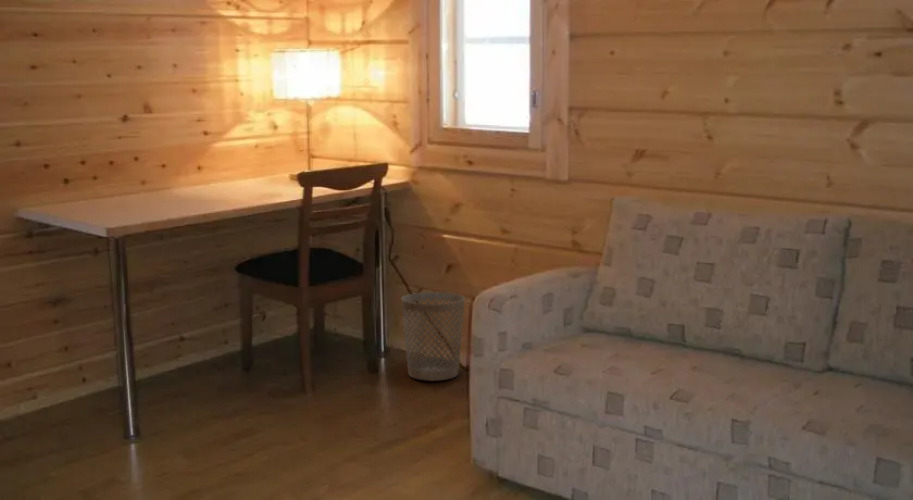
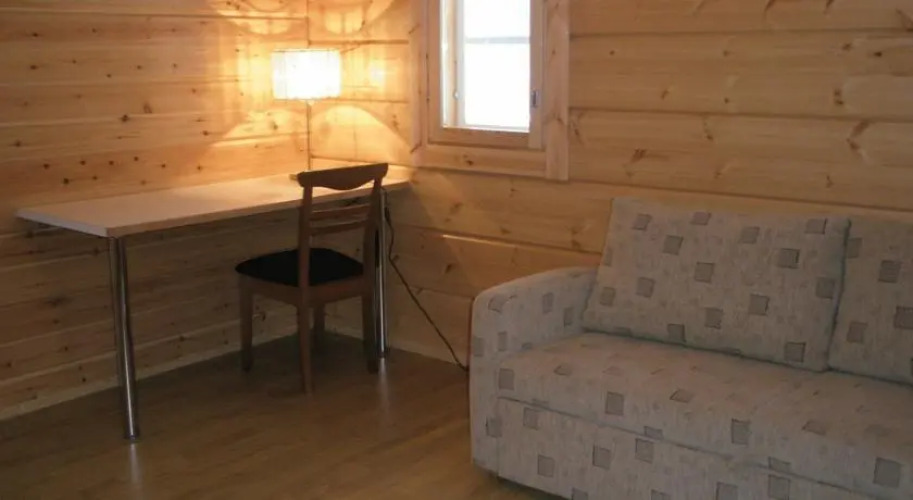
- wastebasket [400,291,466,382]
